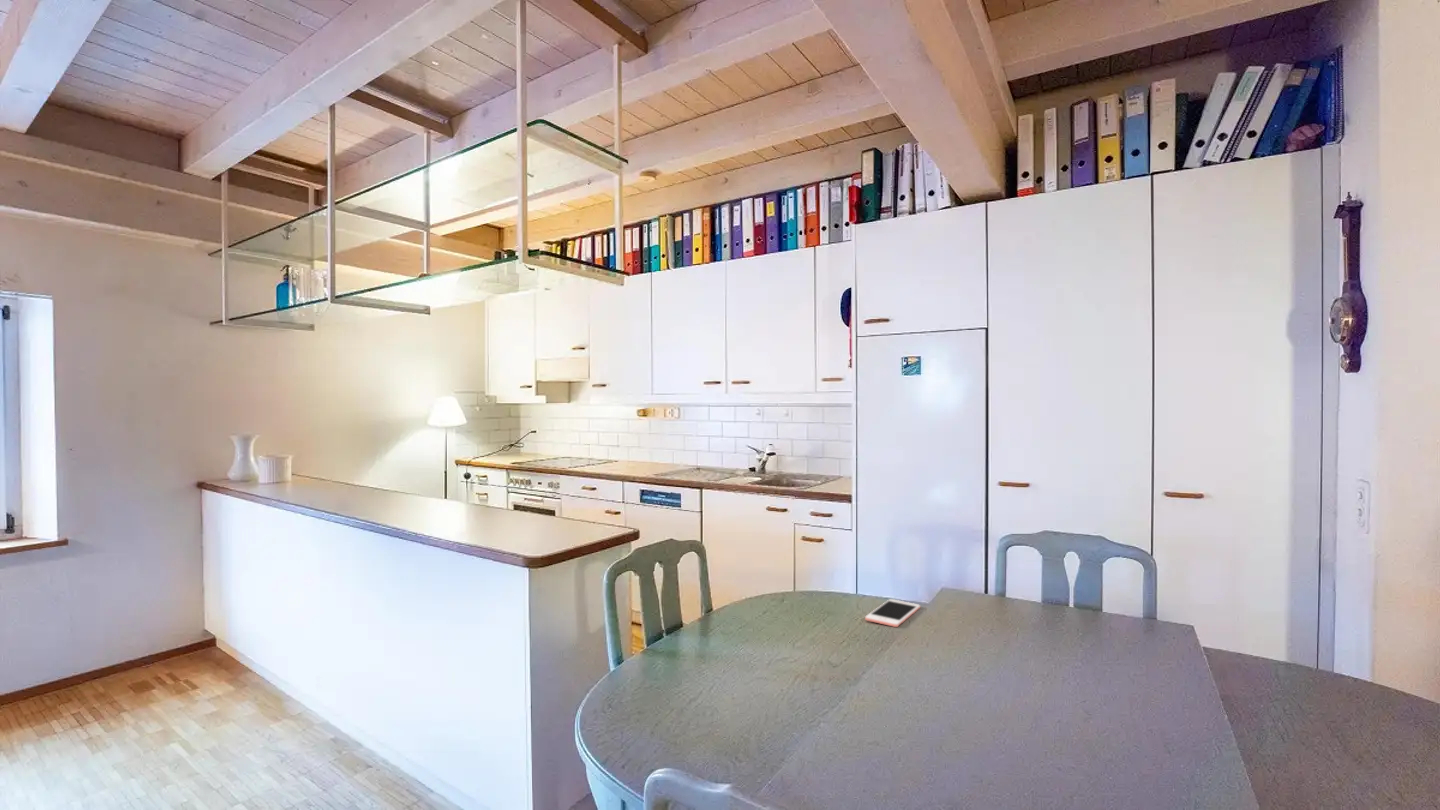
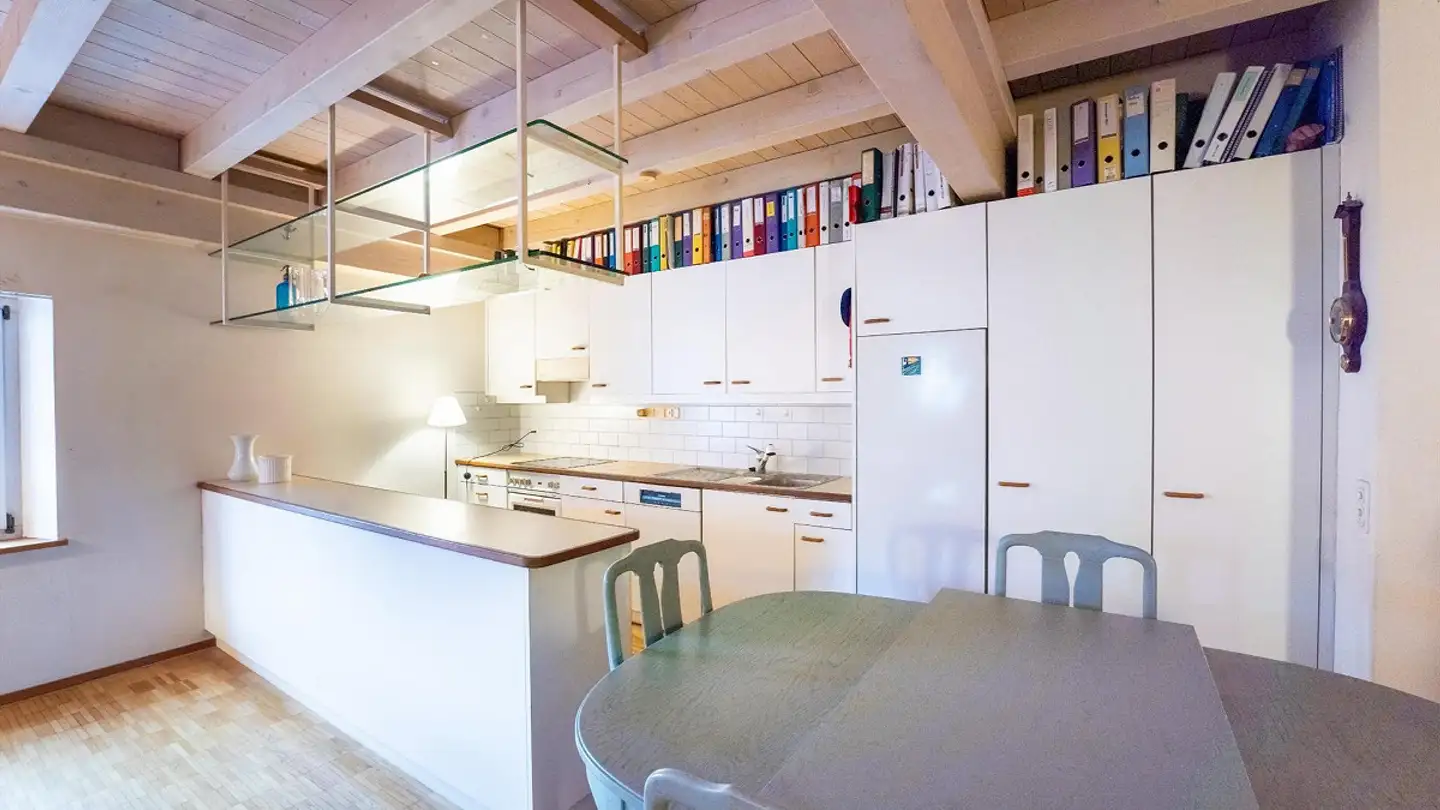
- cell phone [864,598,921,628]
